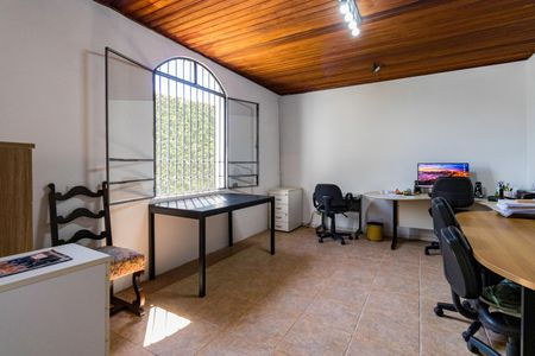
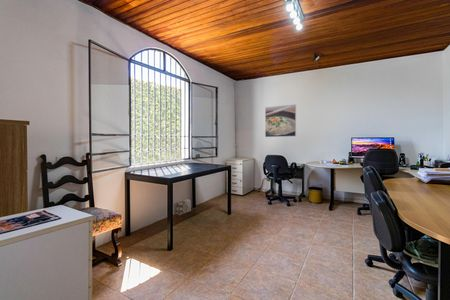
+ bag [172,198,192,216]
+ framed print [264,103,297,138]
